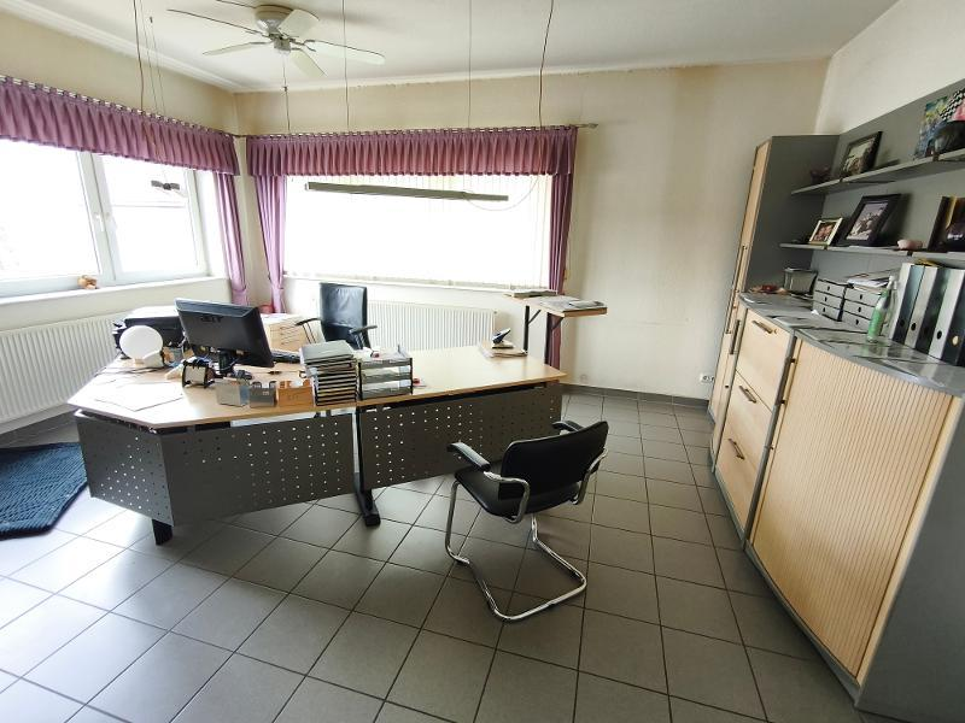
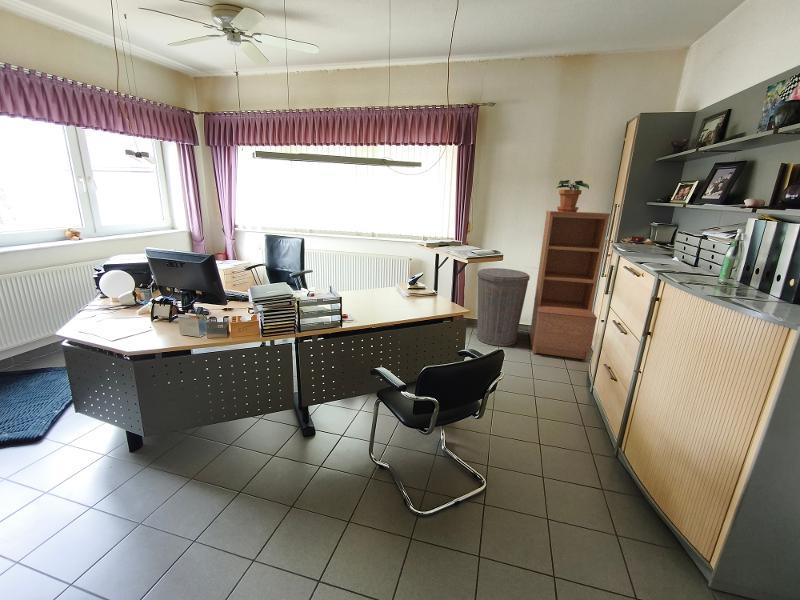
+ potted plant [556,179,590,212]
+ trash can [476,267,531,347]
+ bookshelf [529,210,611,362]
